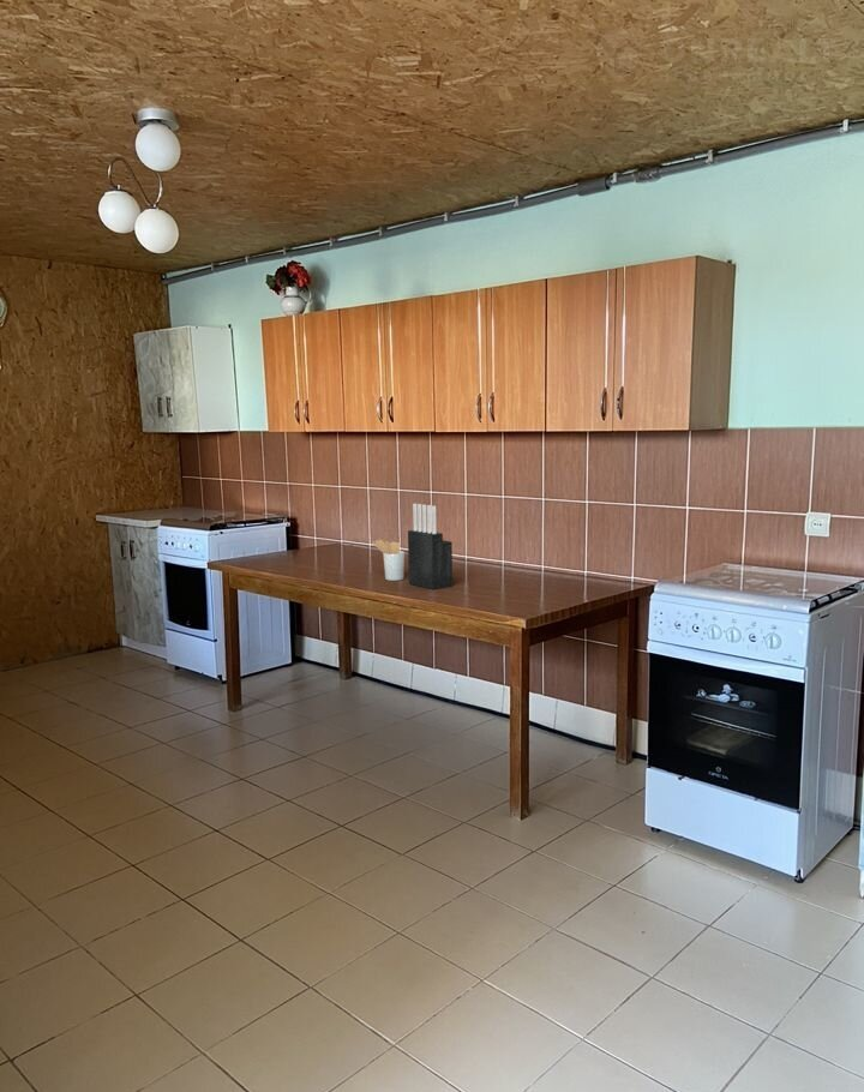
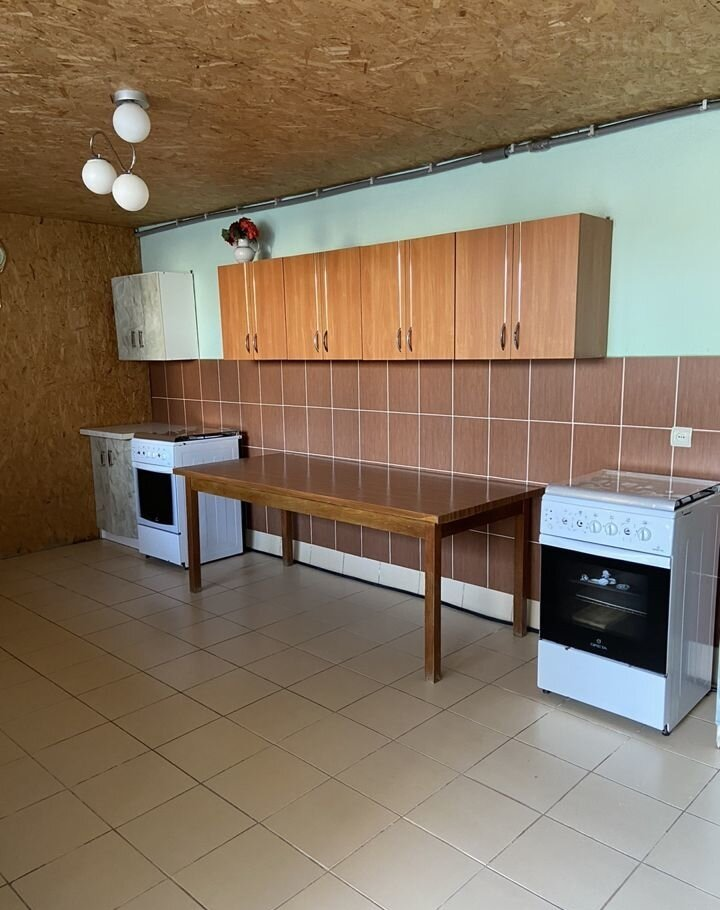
- utensil holder [371,539,406,582]
- knife block [407,503,454,590]
